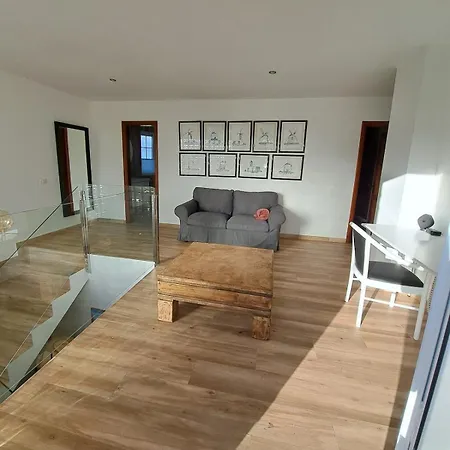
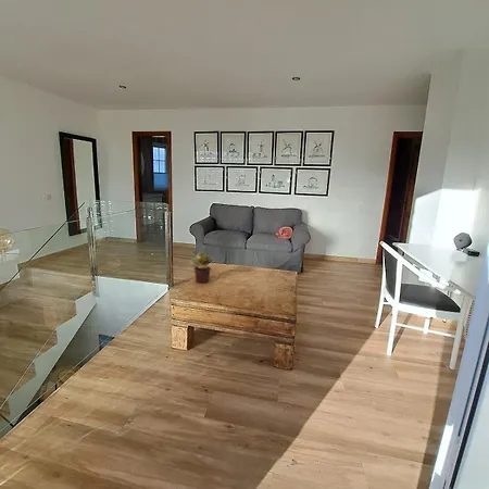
+ potted plant [188,252,214,284]
